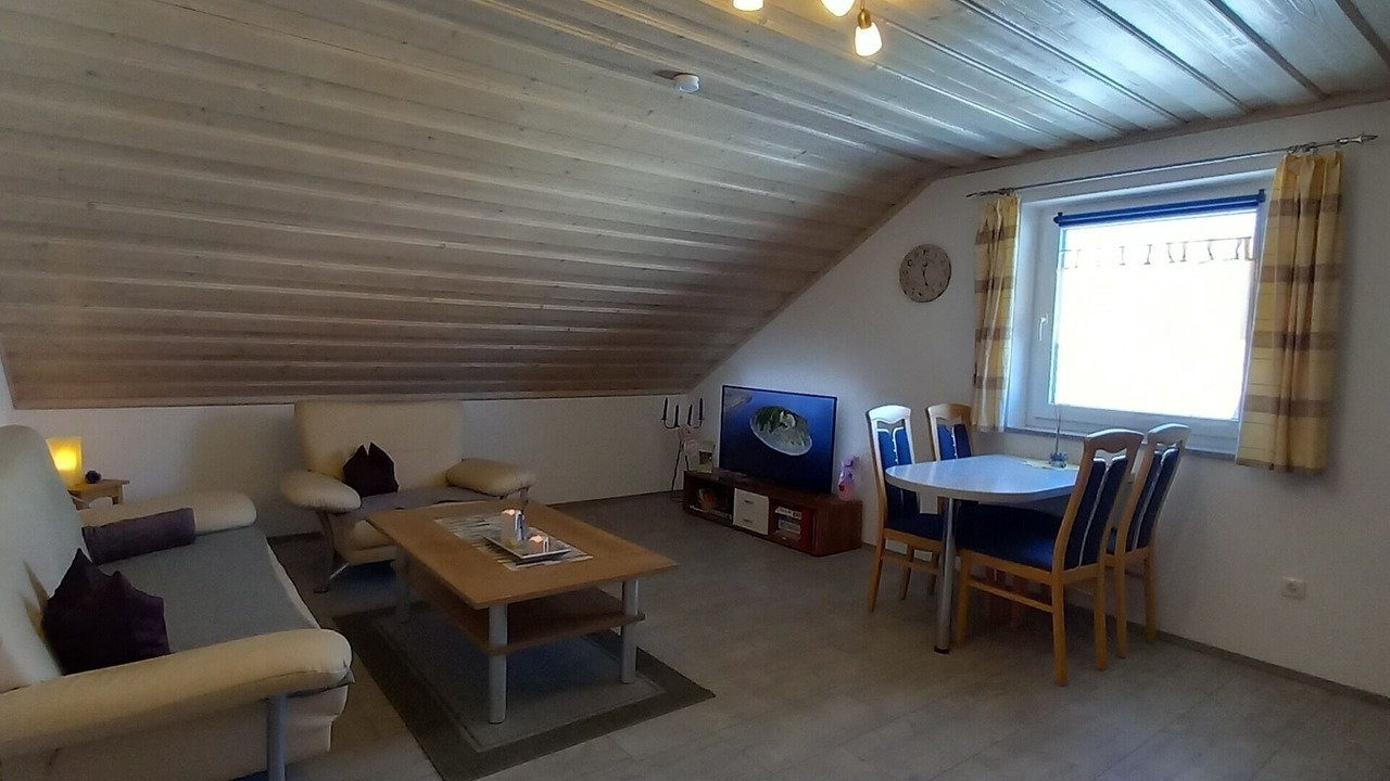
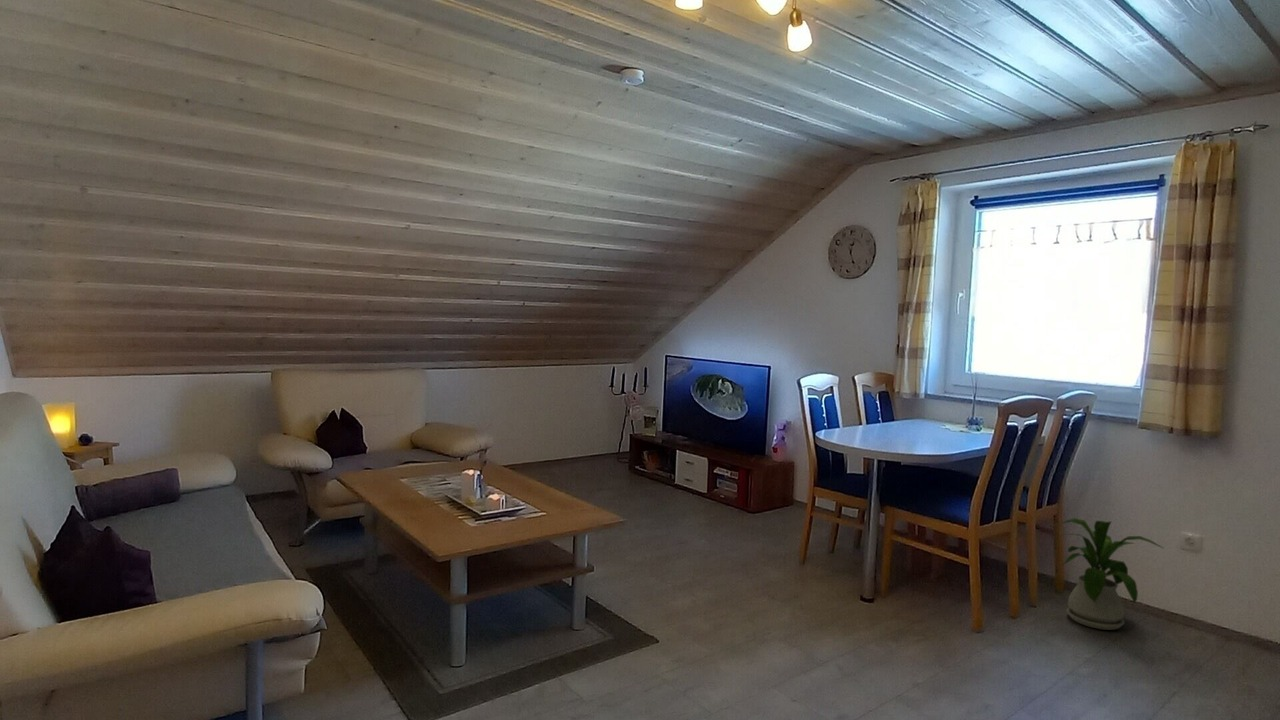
+ house plant [1050,517,1165,631]
